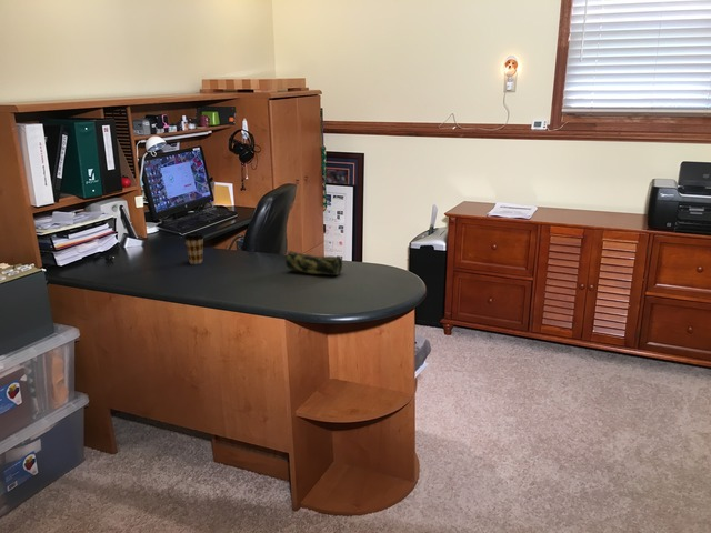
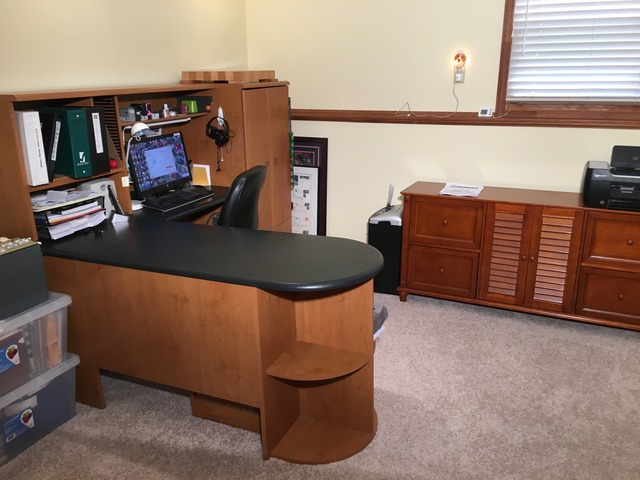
- coffee cup [183,231,206,265]
- pencil case [284,250,343,276]
